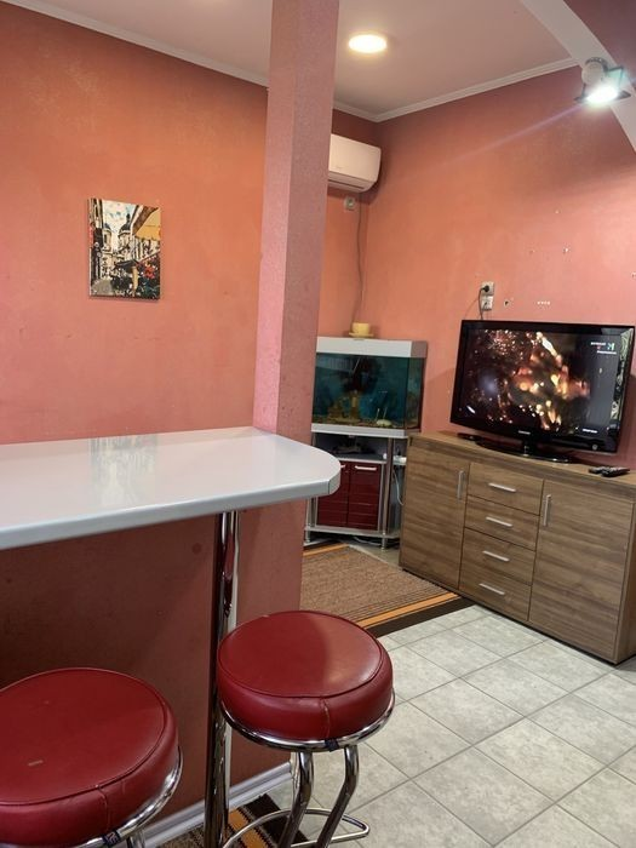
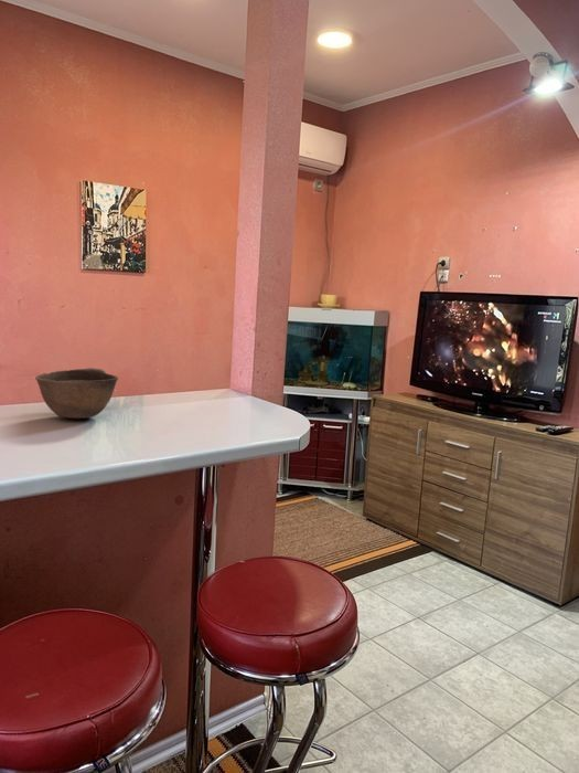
+ bowl [34,367,119,420]
